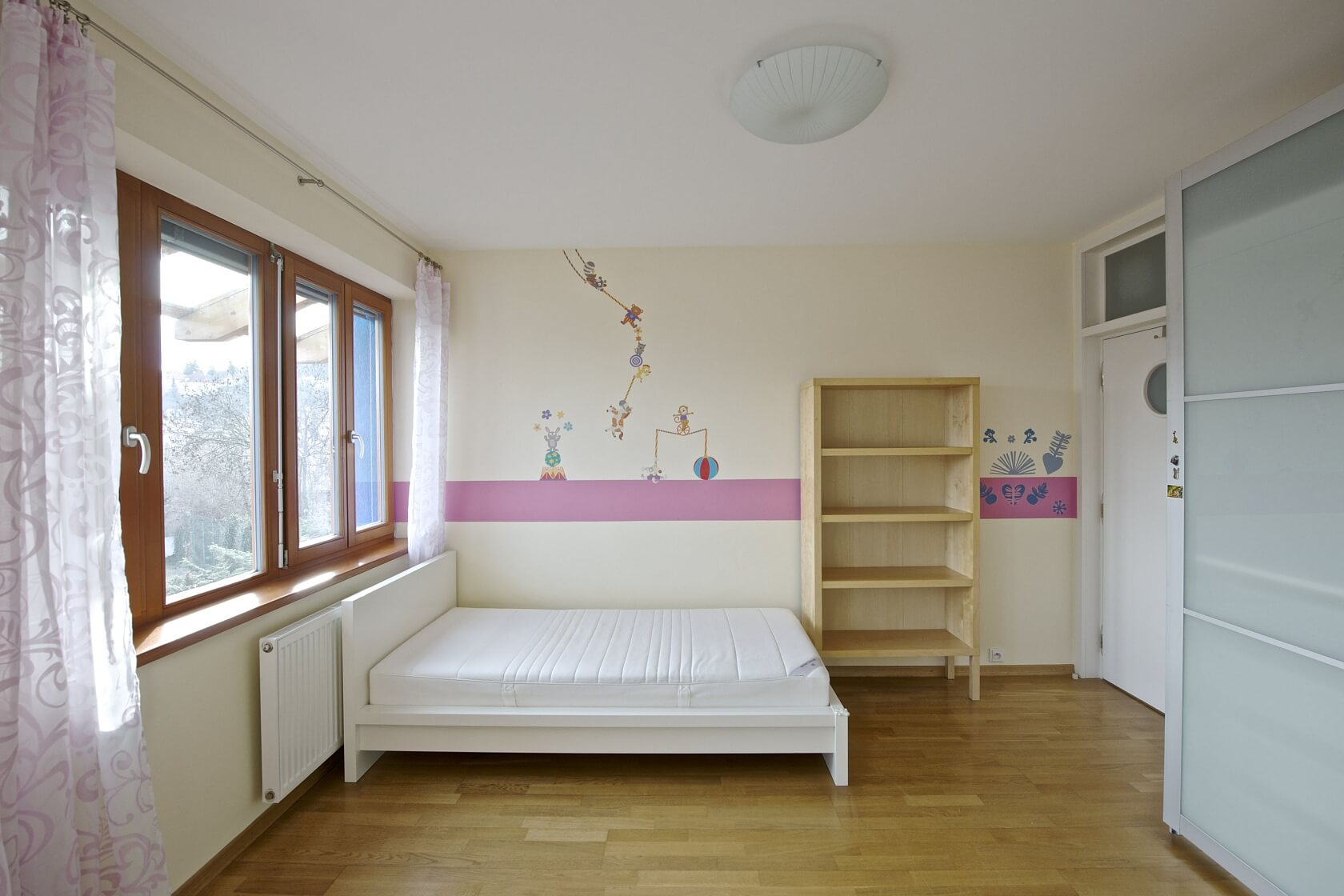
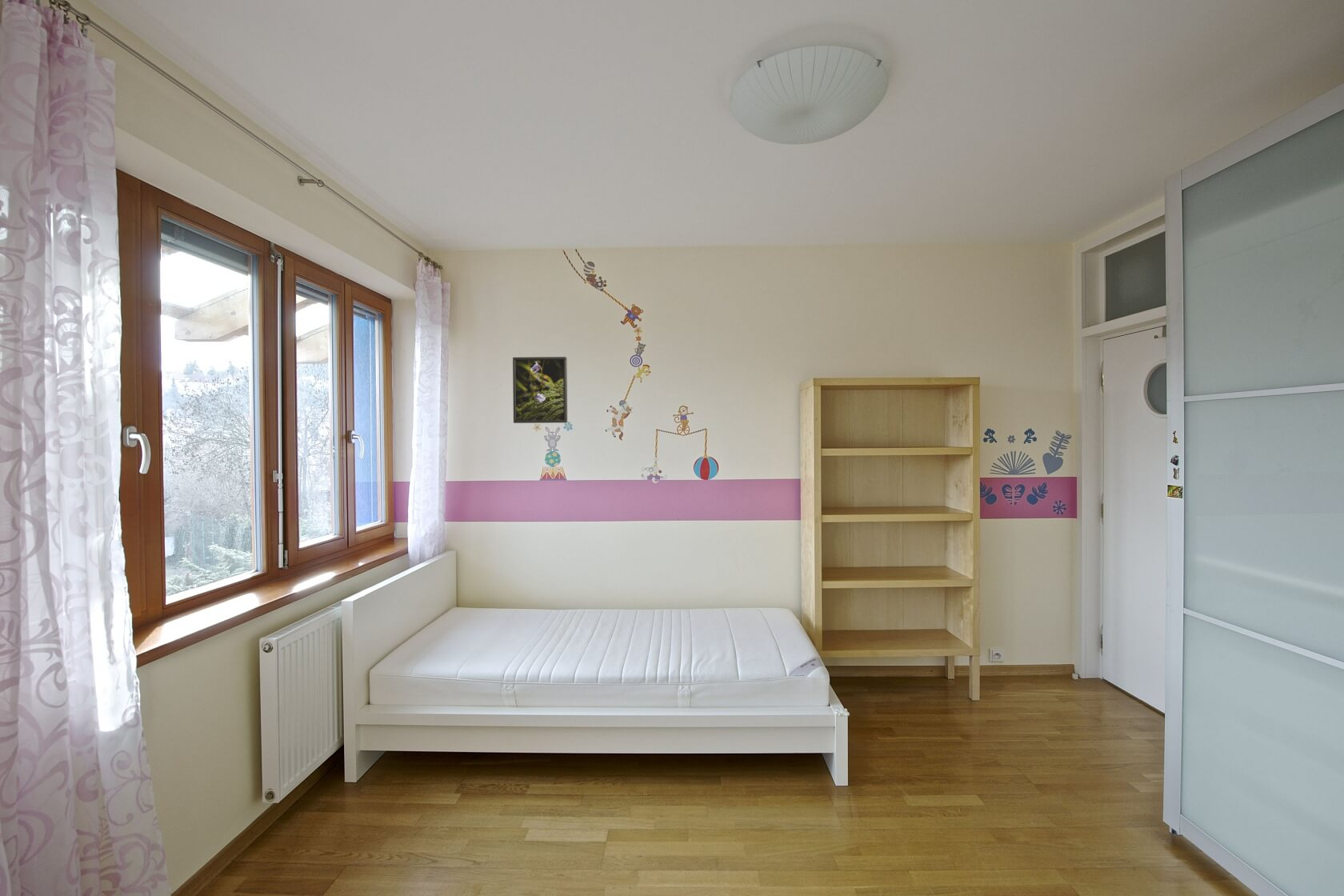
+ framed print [512,356,568,424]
